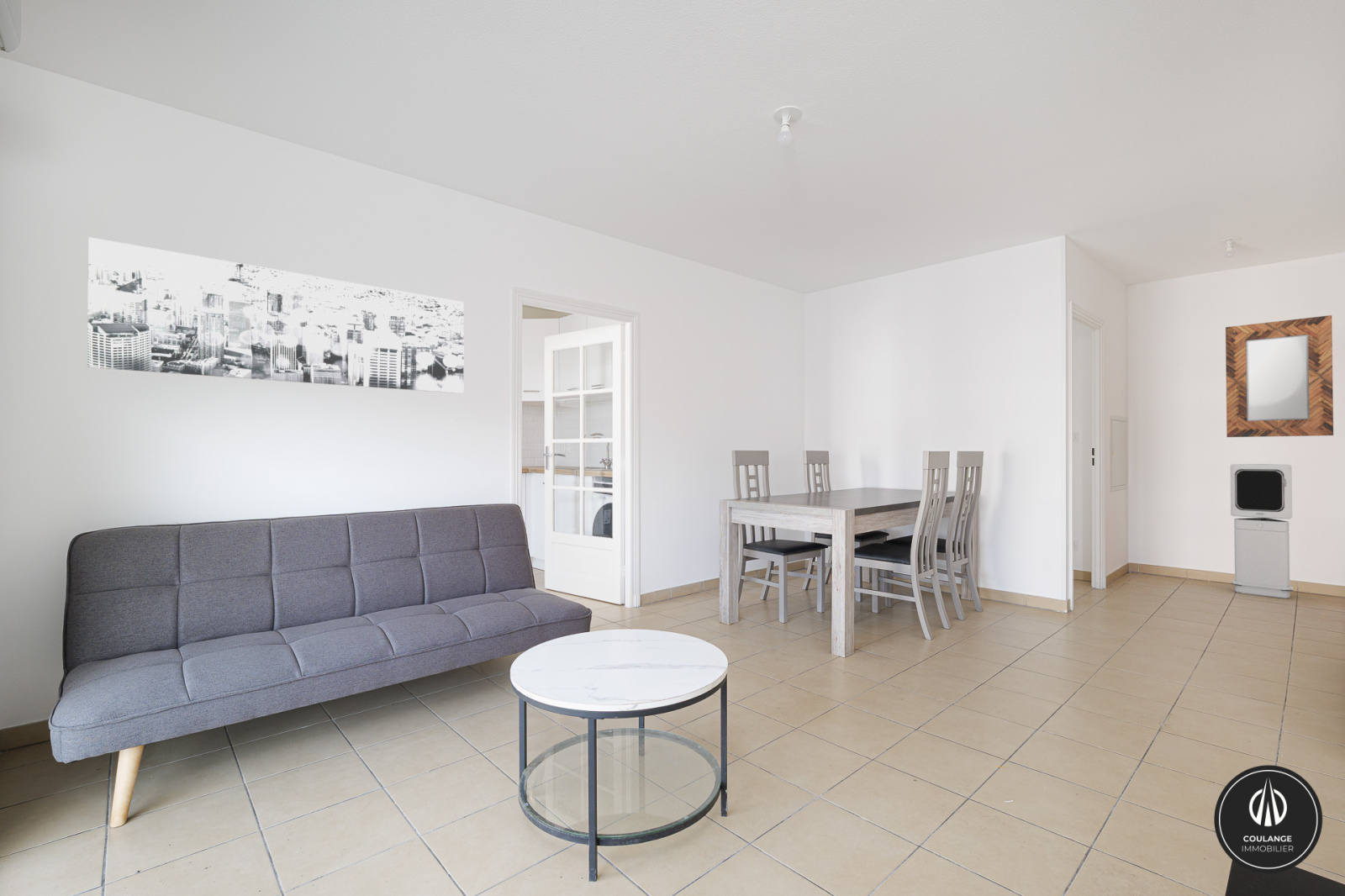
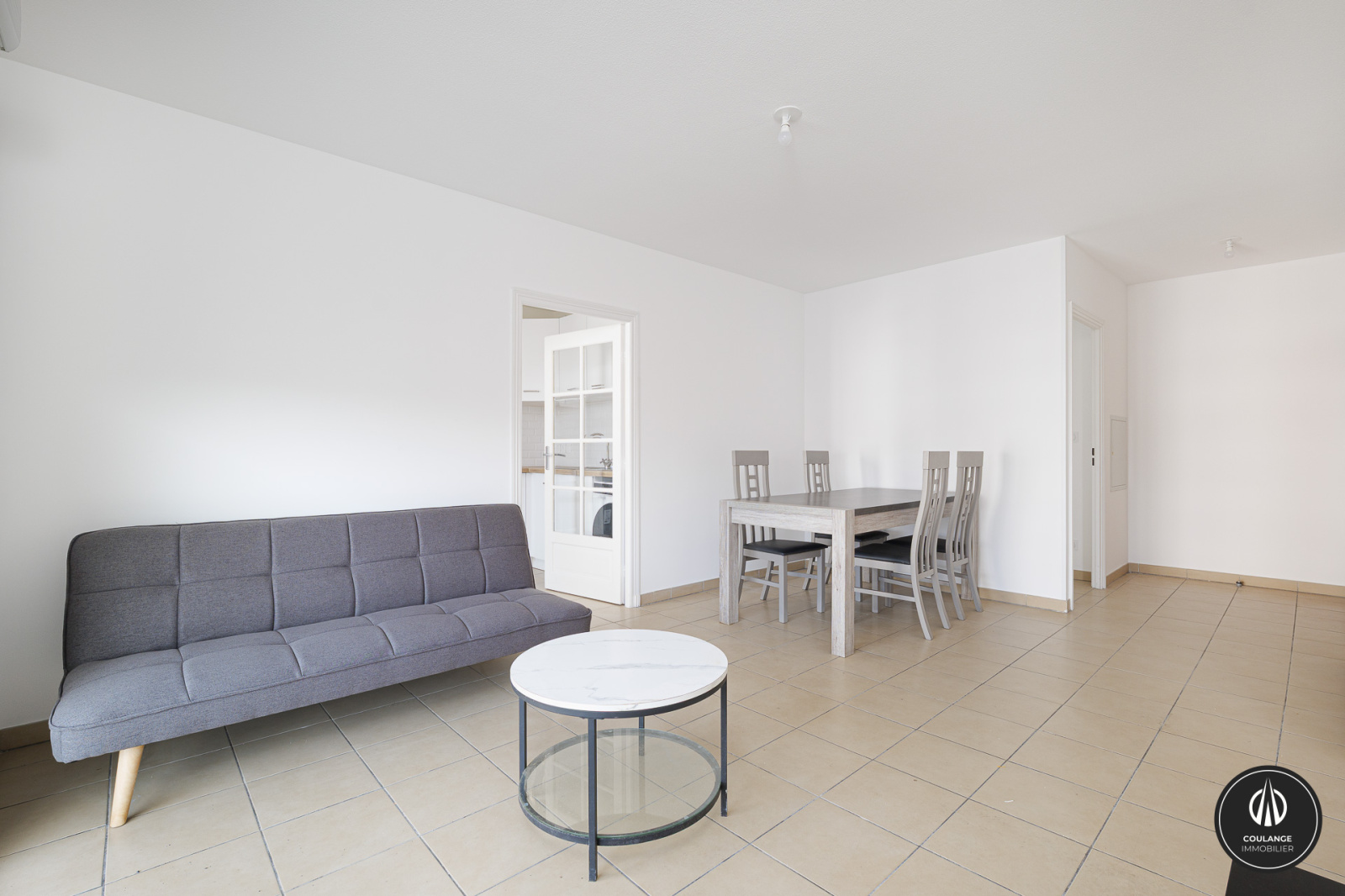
- air purifier [1230,463,1295,599]
- wall art [87,236,465,395]
- home mirror [1225,314,1334,438]
